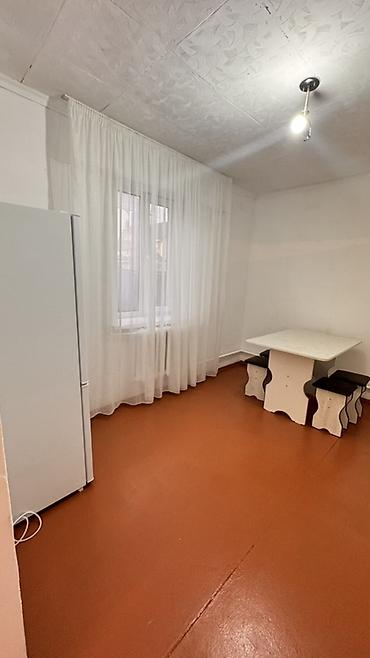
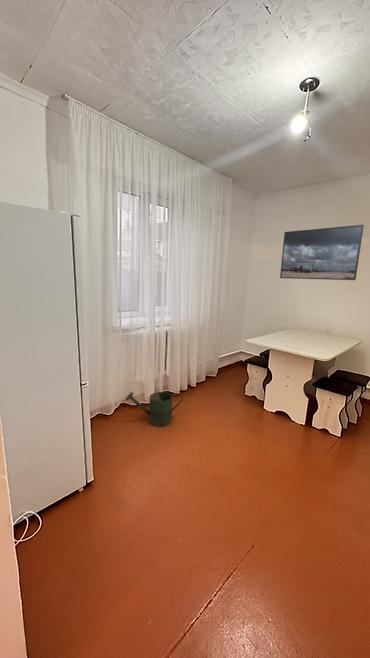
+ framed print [279,224,365,281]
+ watering can [125,391,184,427]
